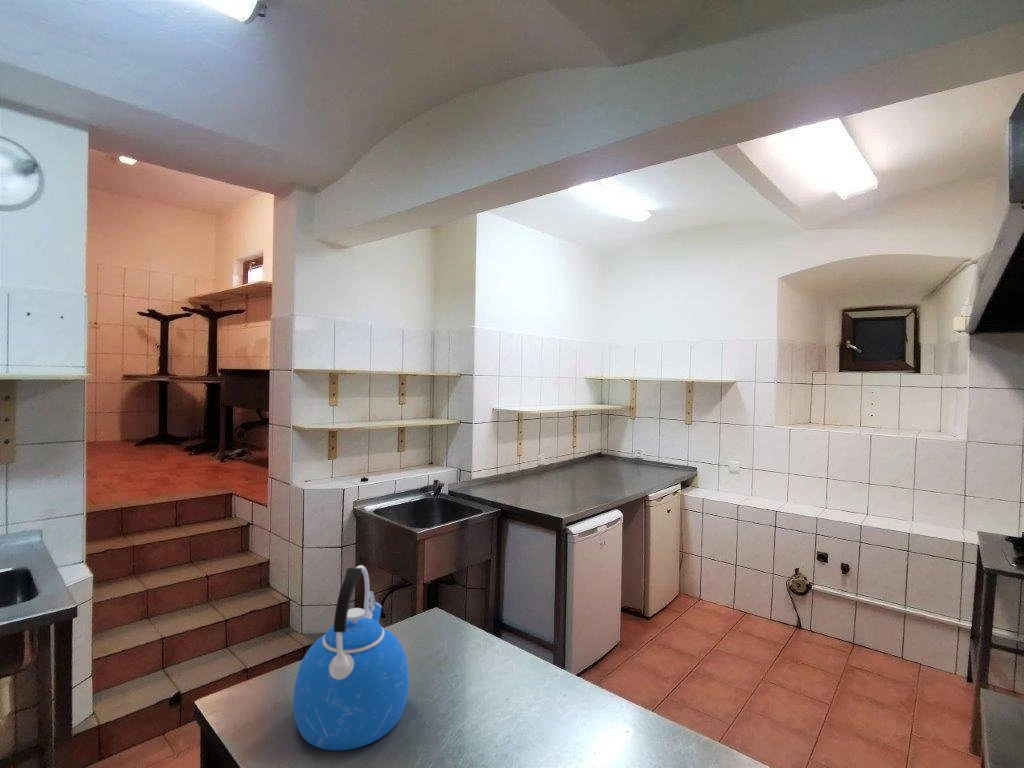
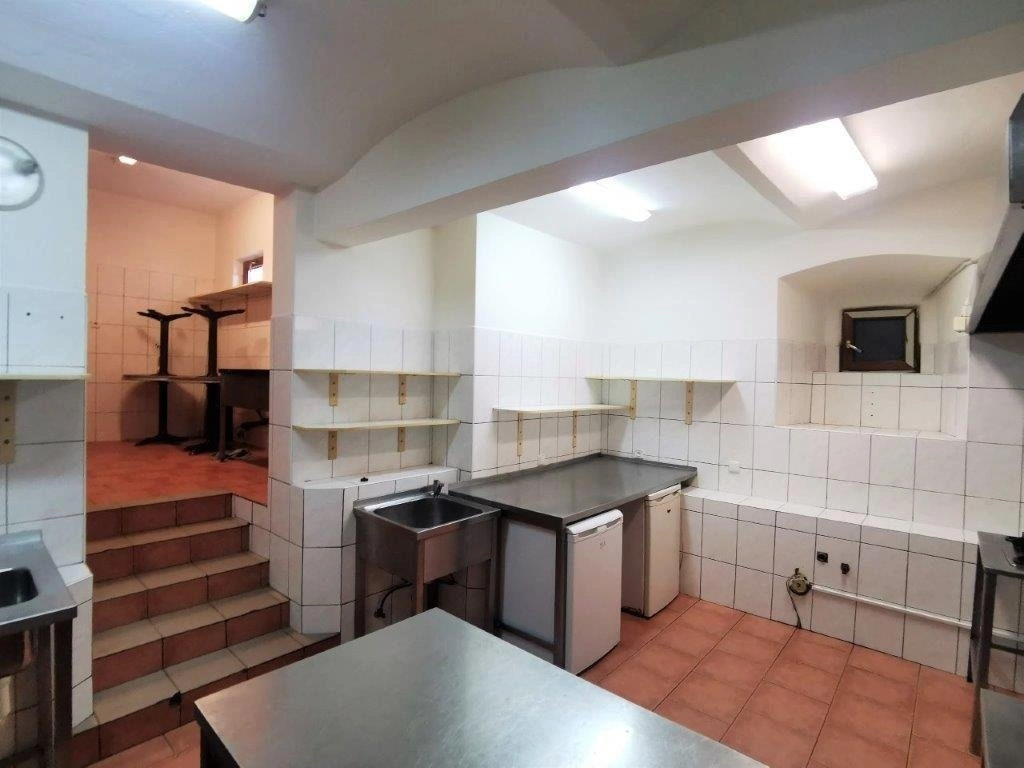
- kettle [292,564,410,752]
